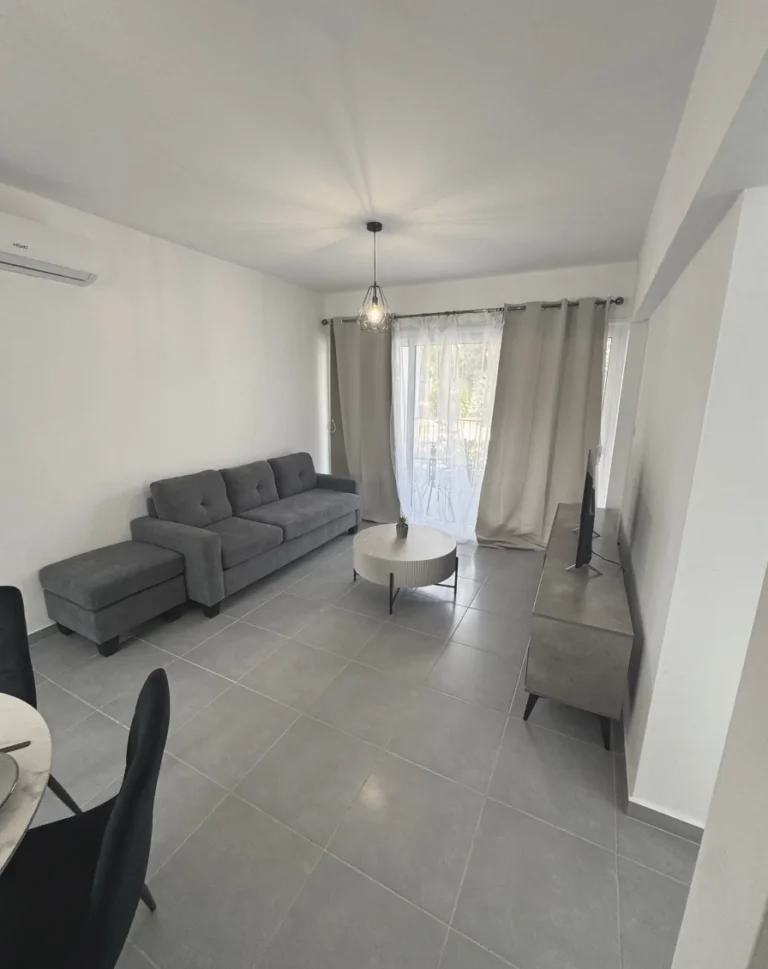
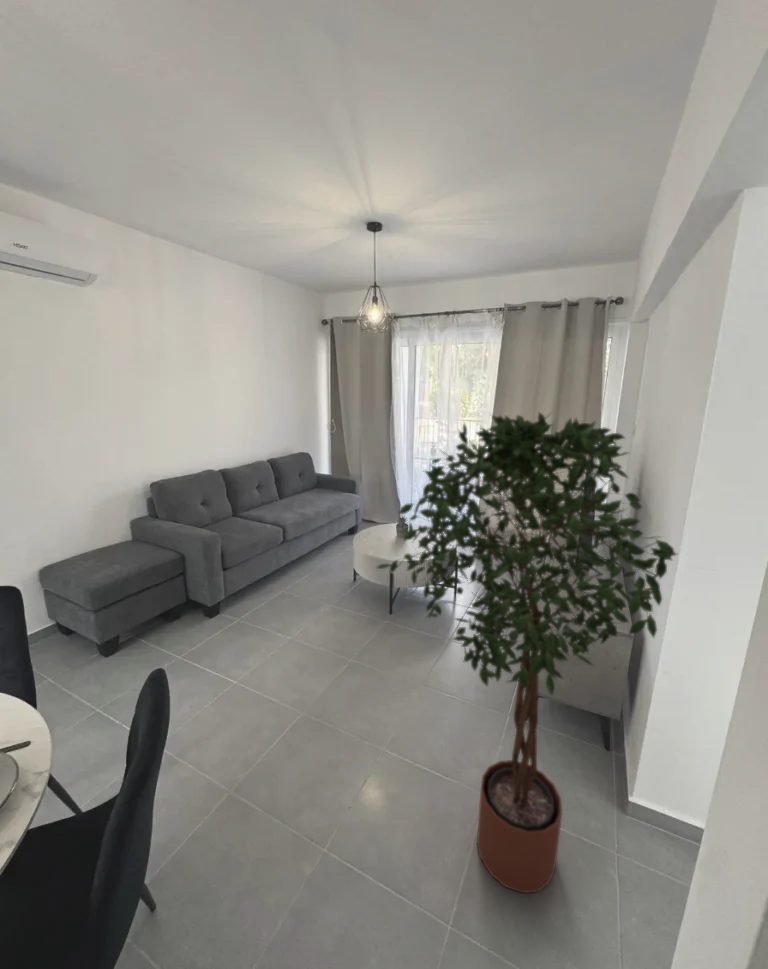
+ potted tree [375,409,678,894]
